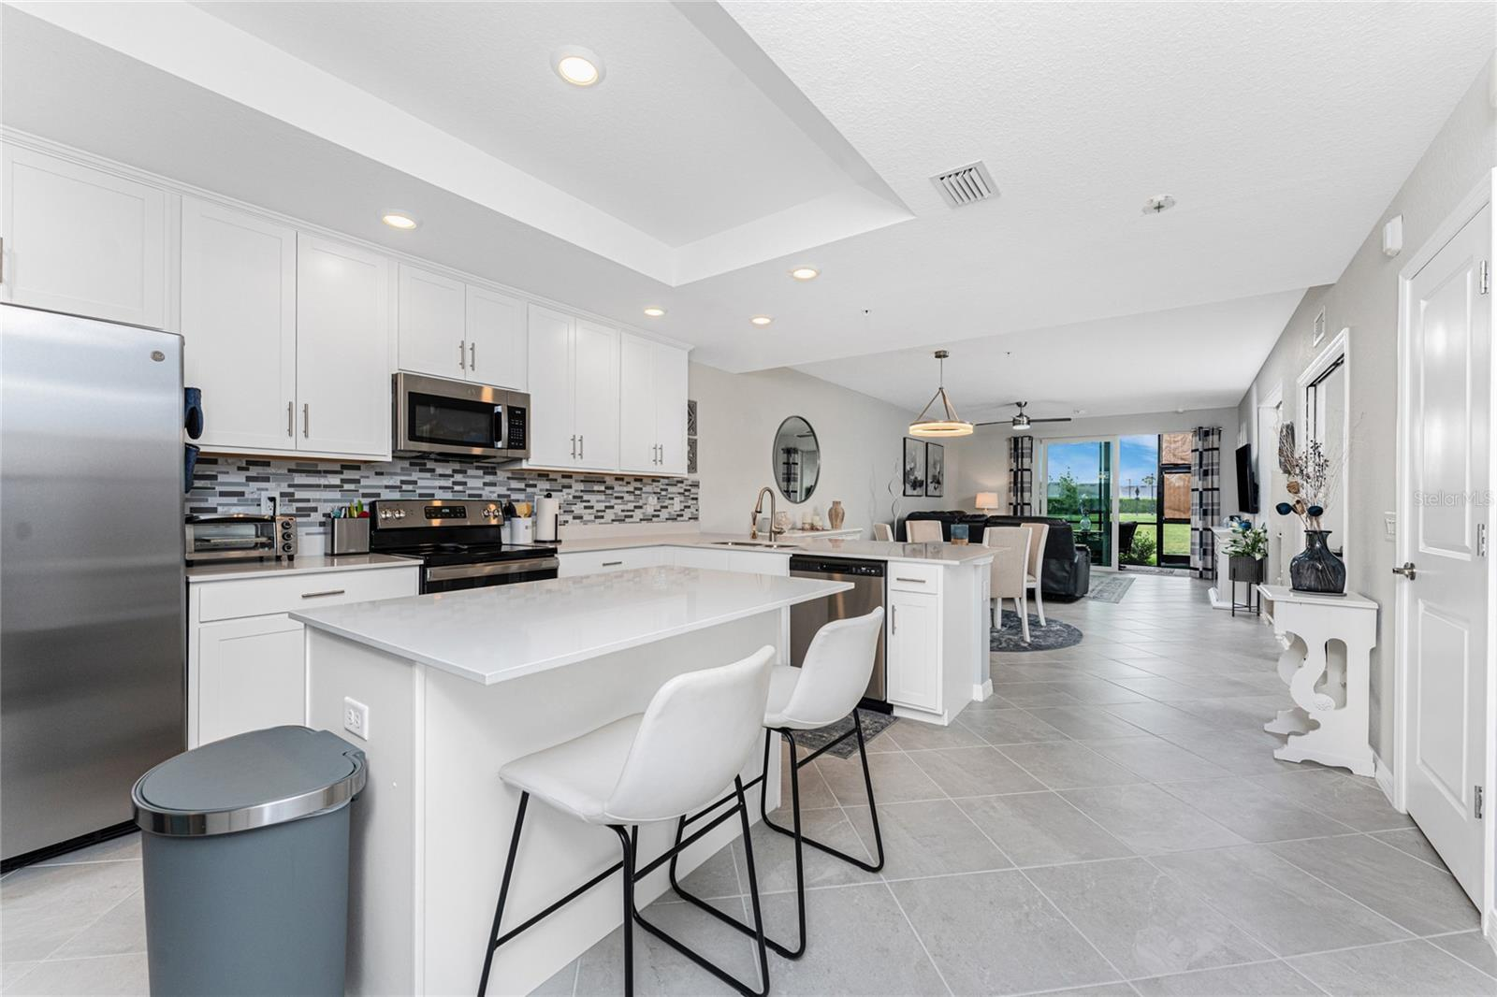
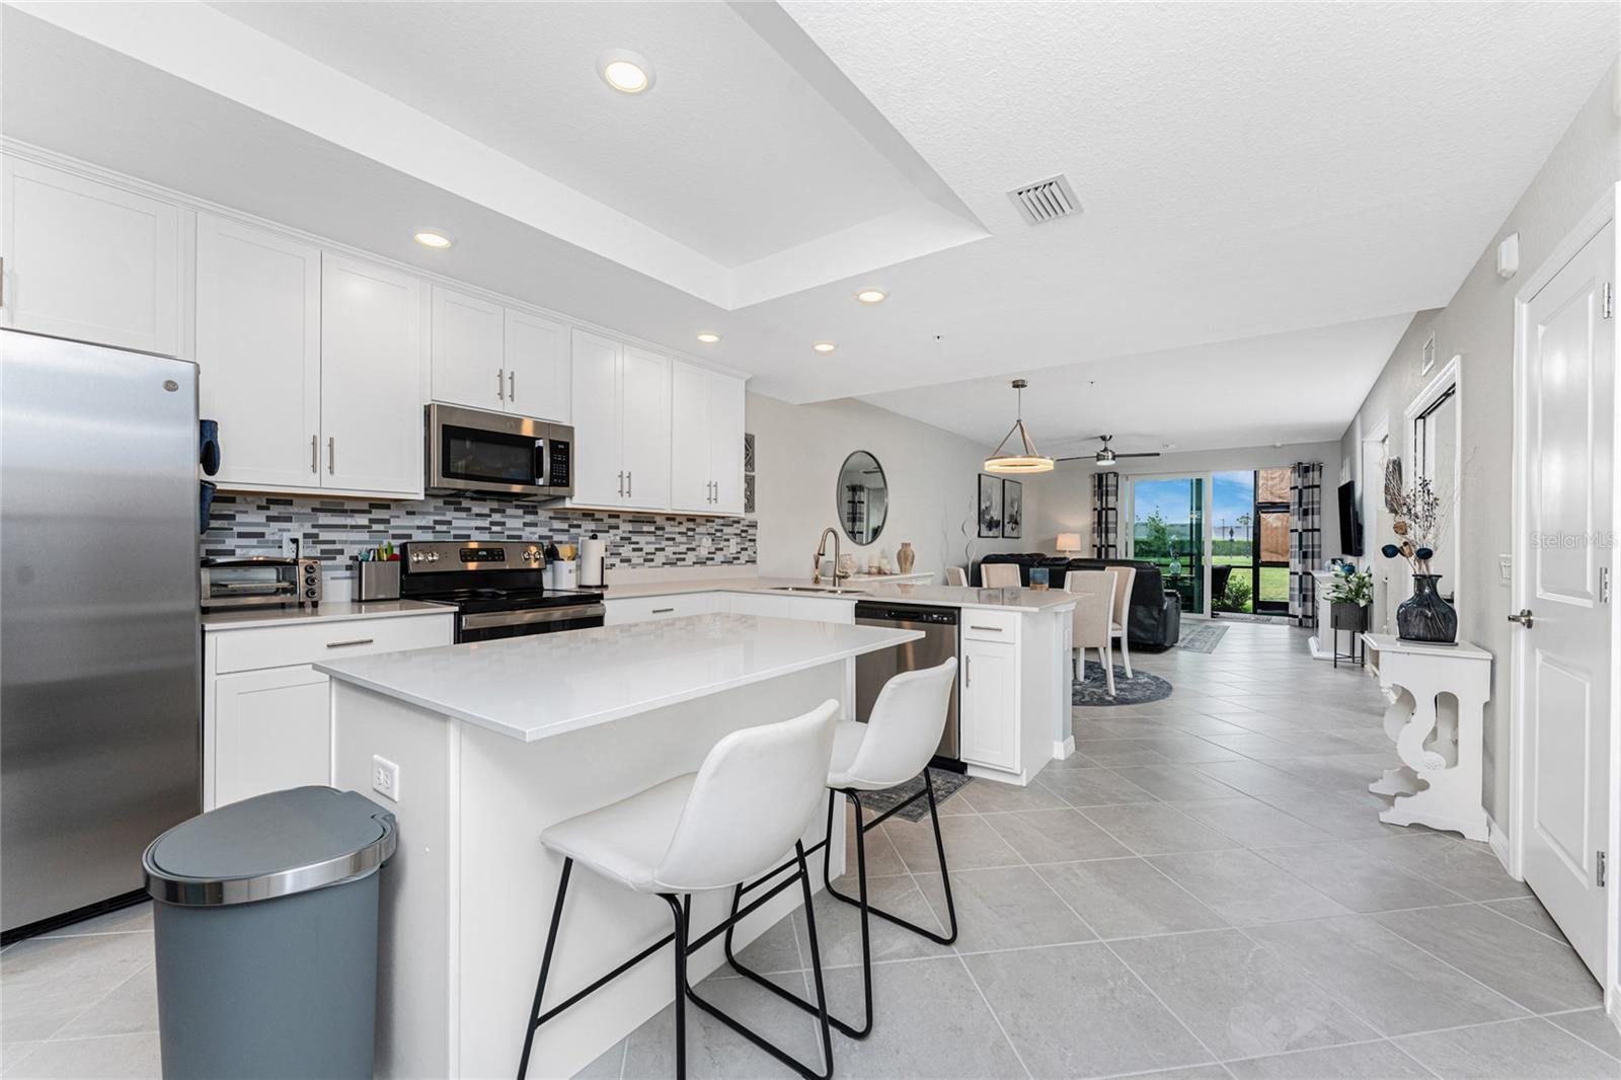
- smoke detector [1140,194,1178,218]
